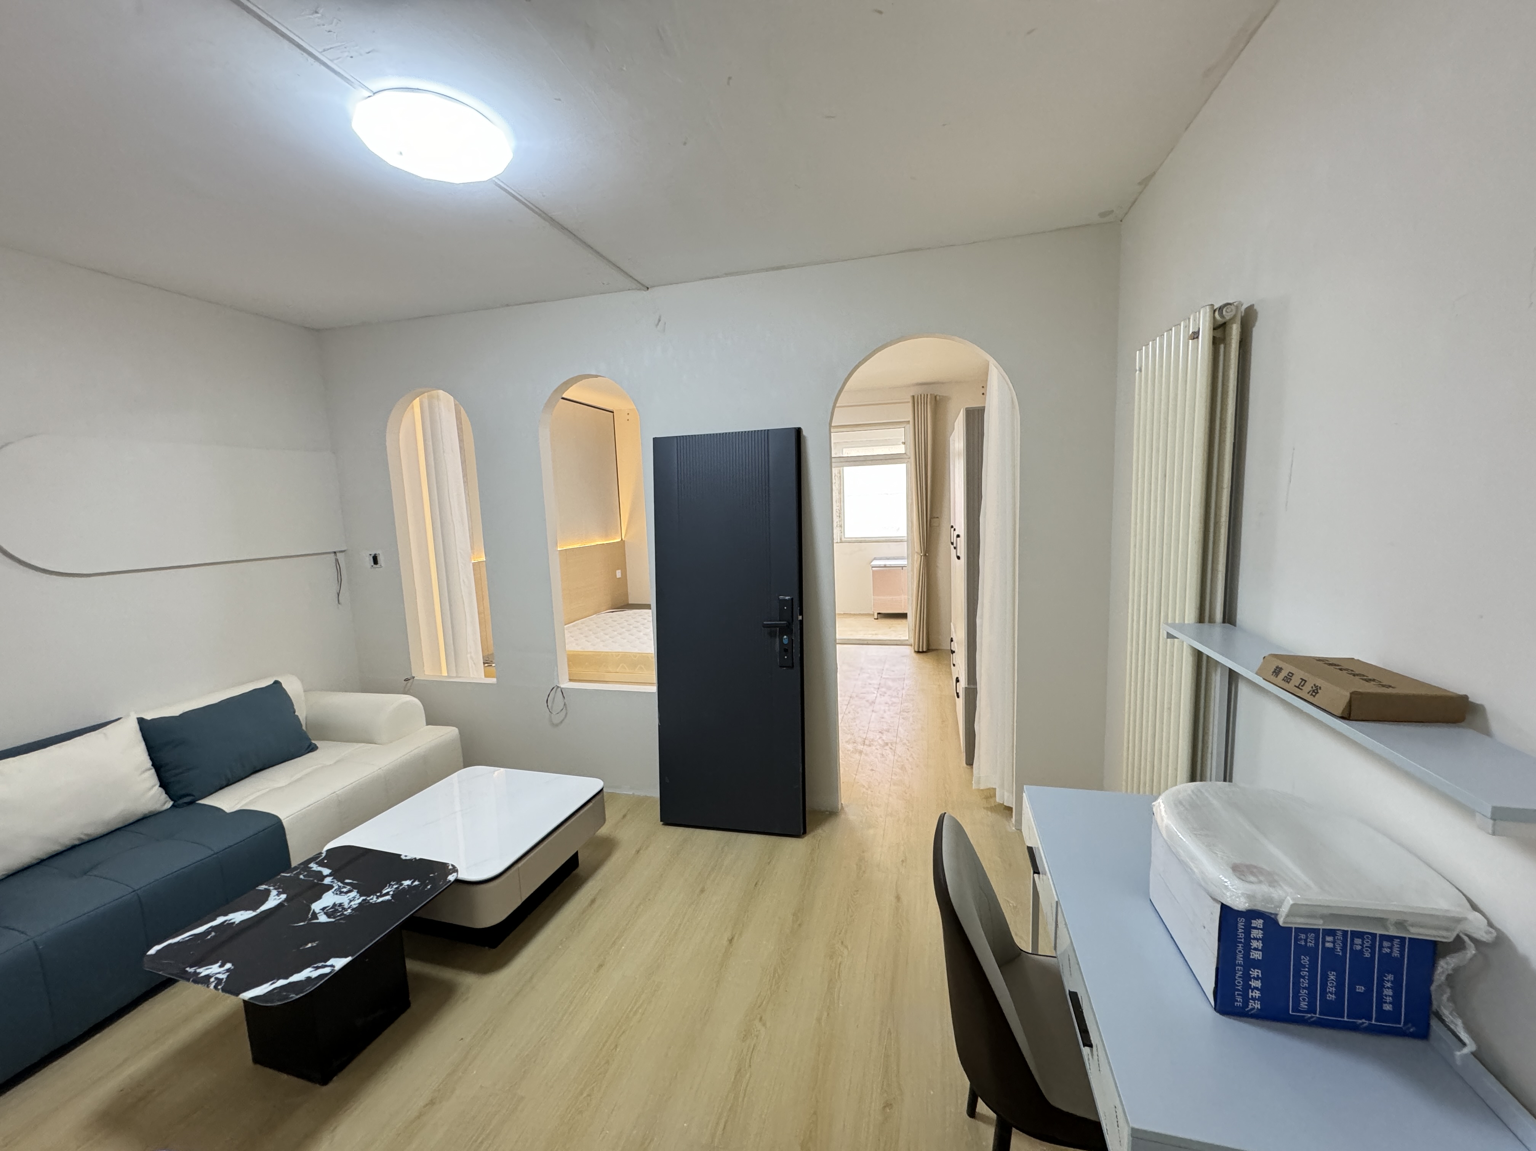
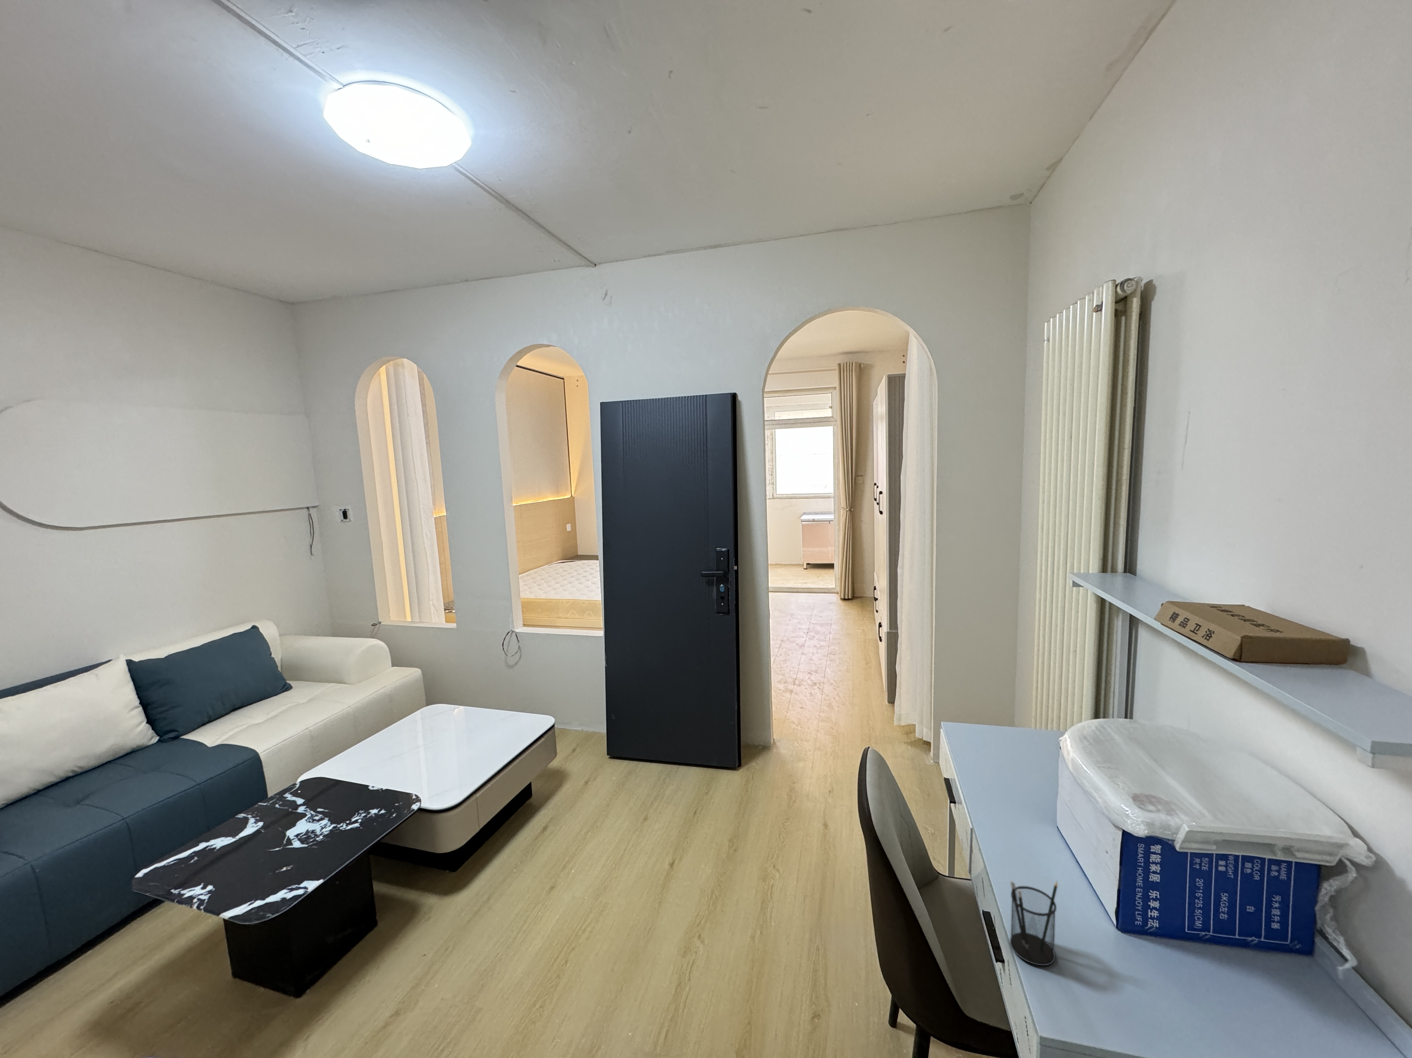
+ pencil holder [1010,880,1058,966]
